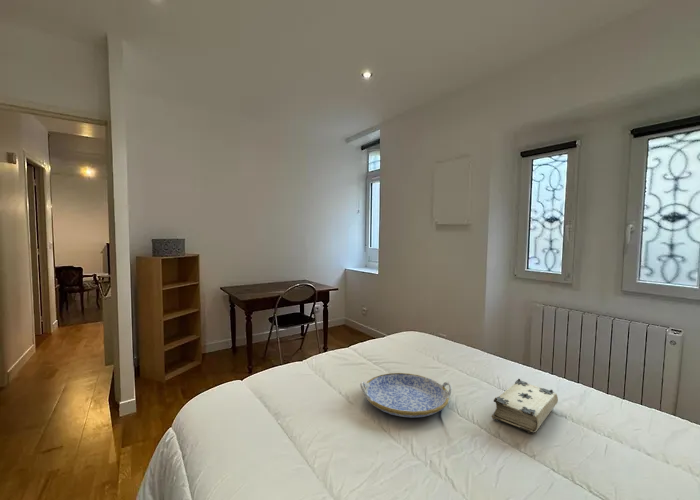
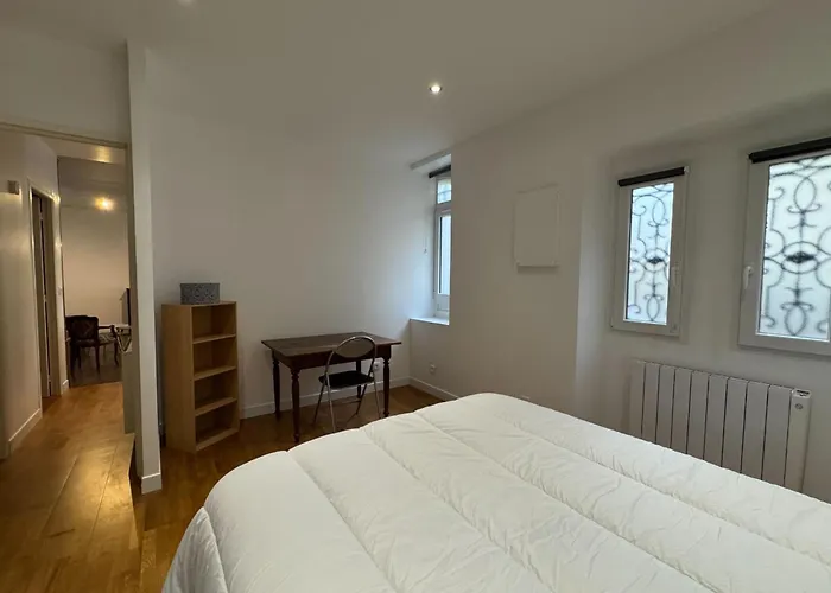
- serving tray [359,372,453,419]
- book [491,378,559,434]
